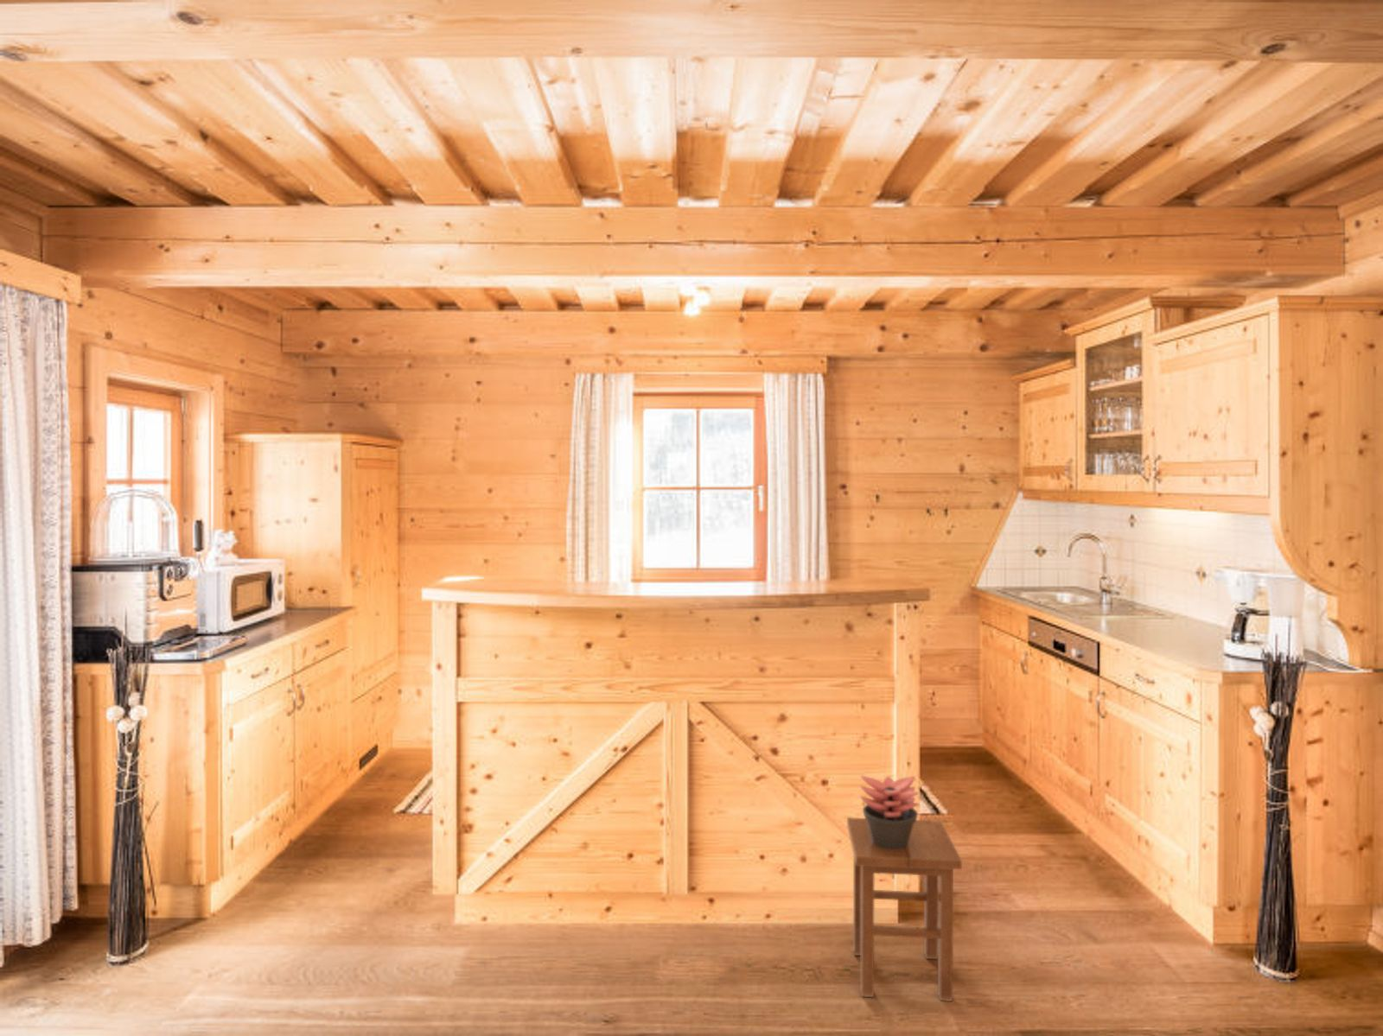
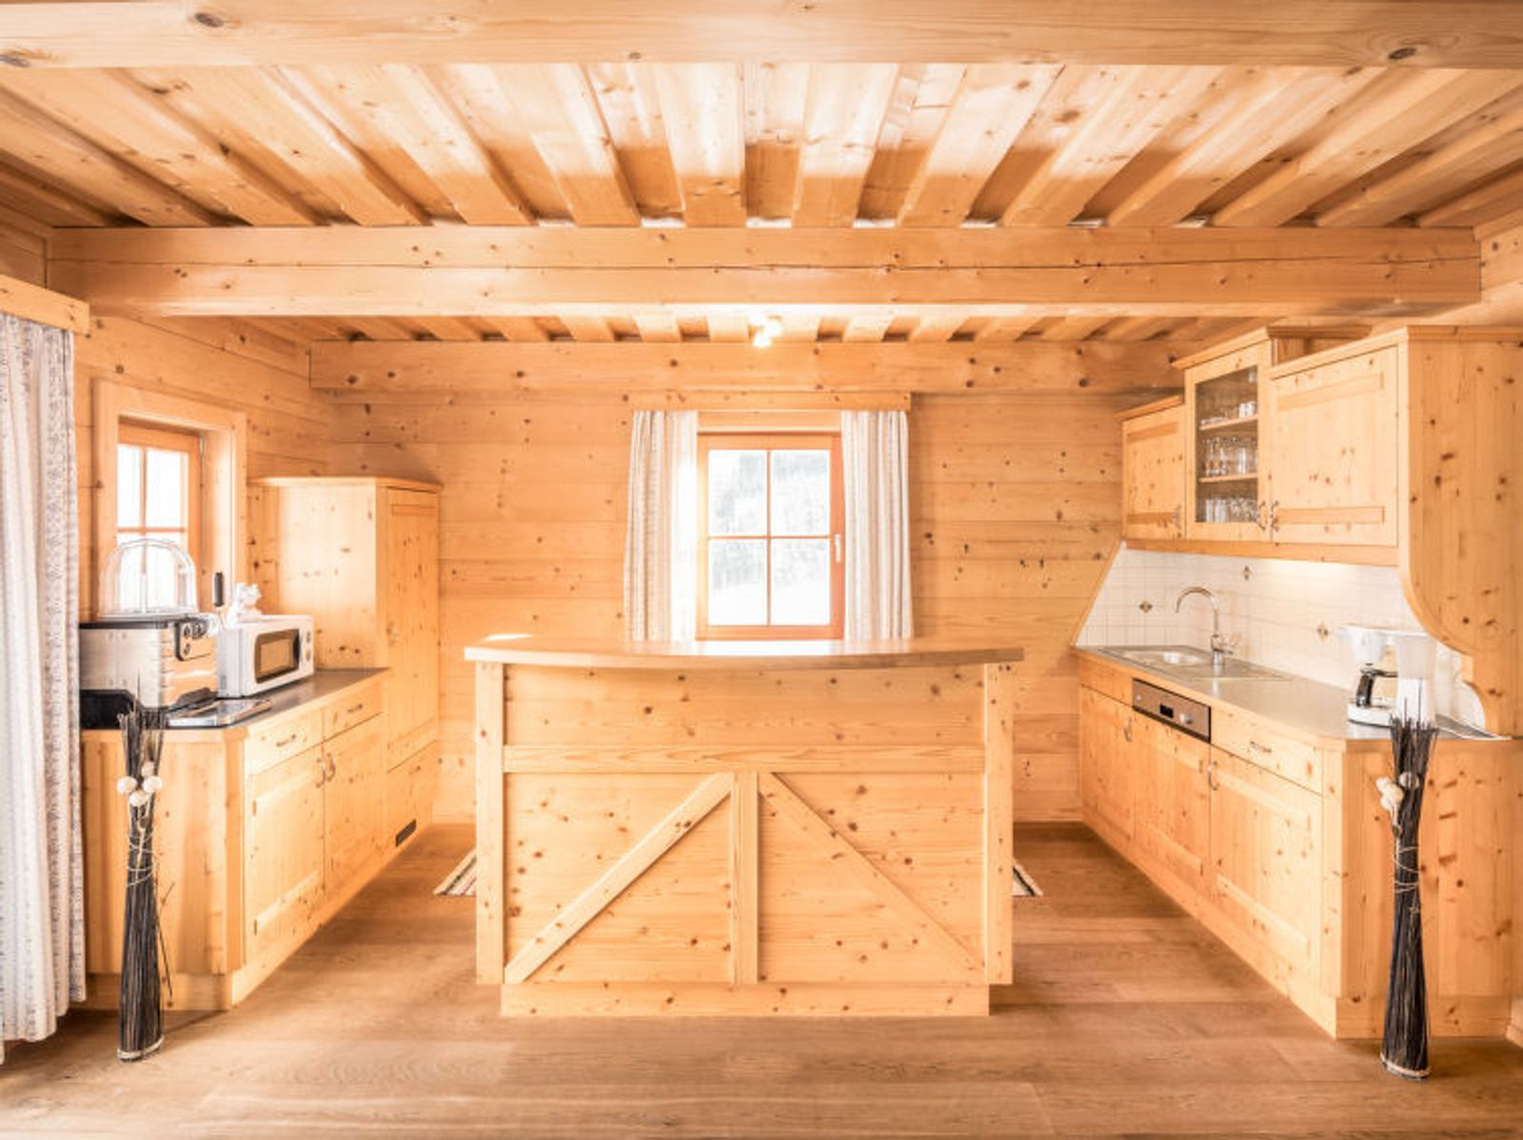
- stool [847,816,963,1002]
- succulent plant [860,774,921,849]
